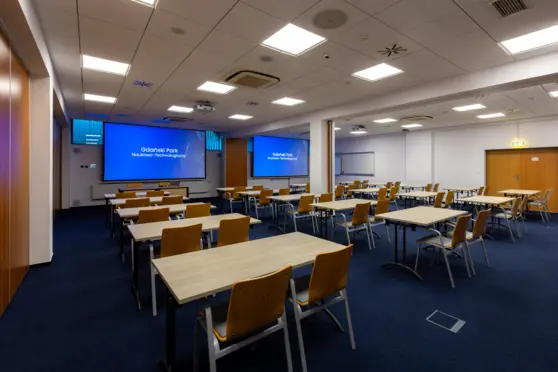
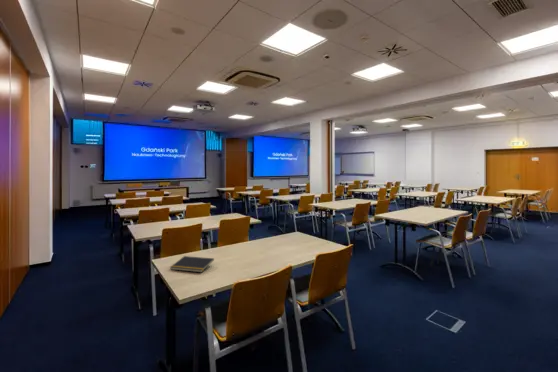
+ notepad [169,255,215,273]
